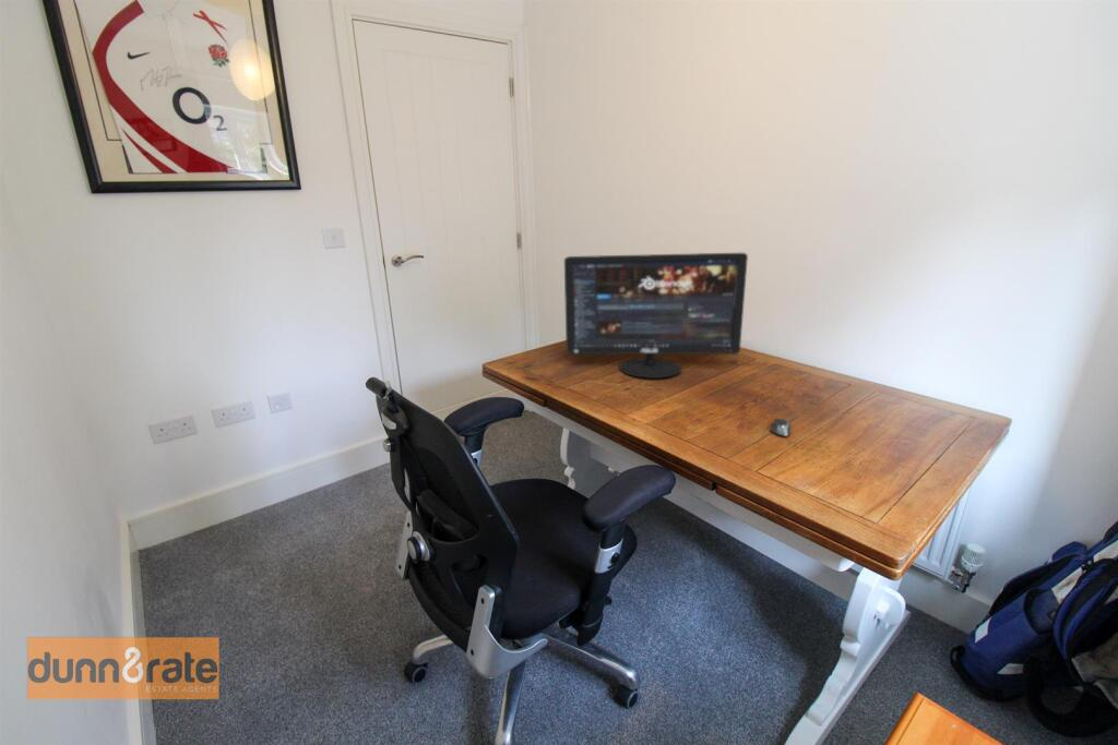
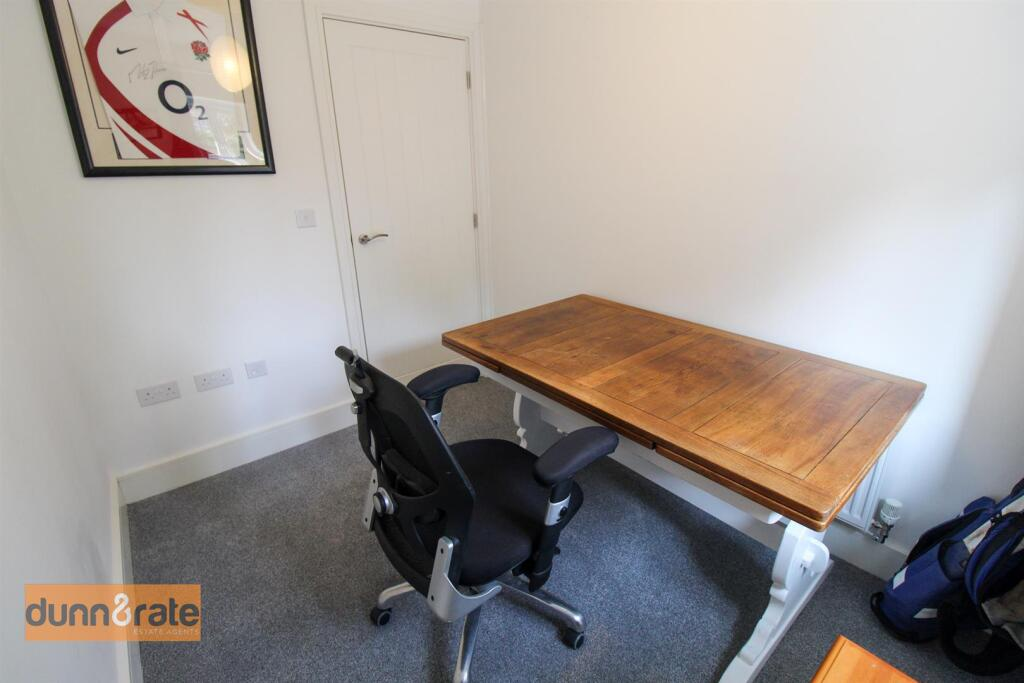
- computer monitor [563,252,749,380]
- computer mouse [769,417,793,437]
